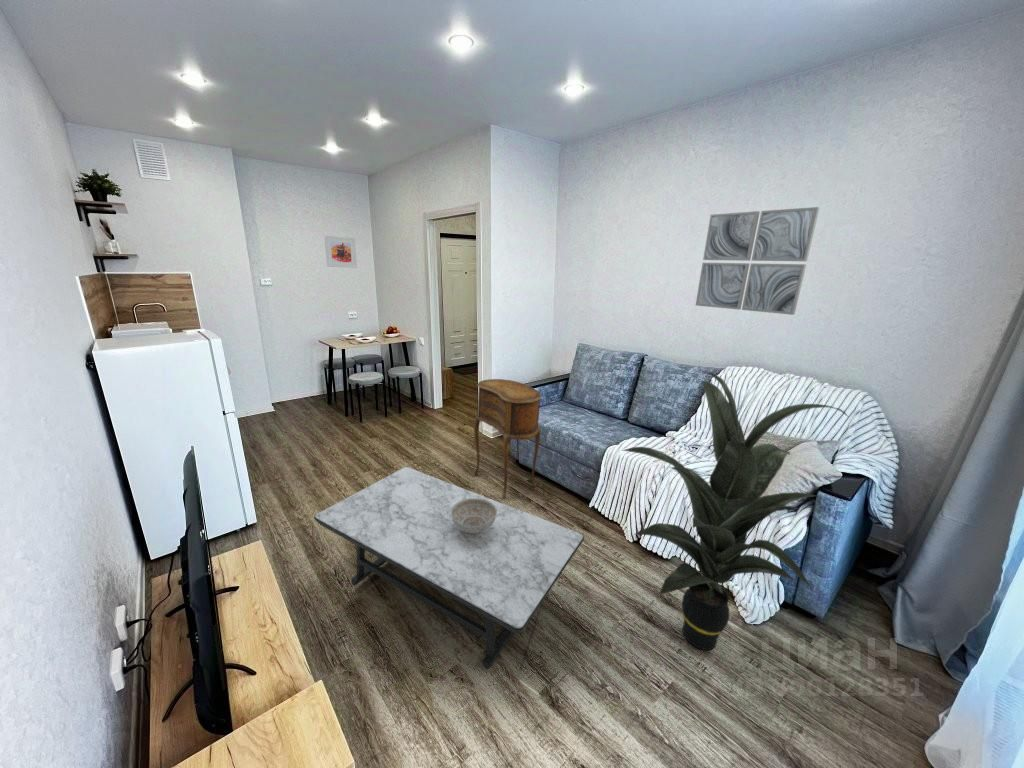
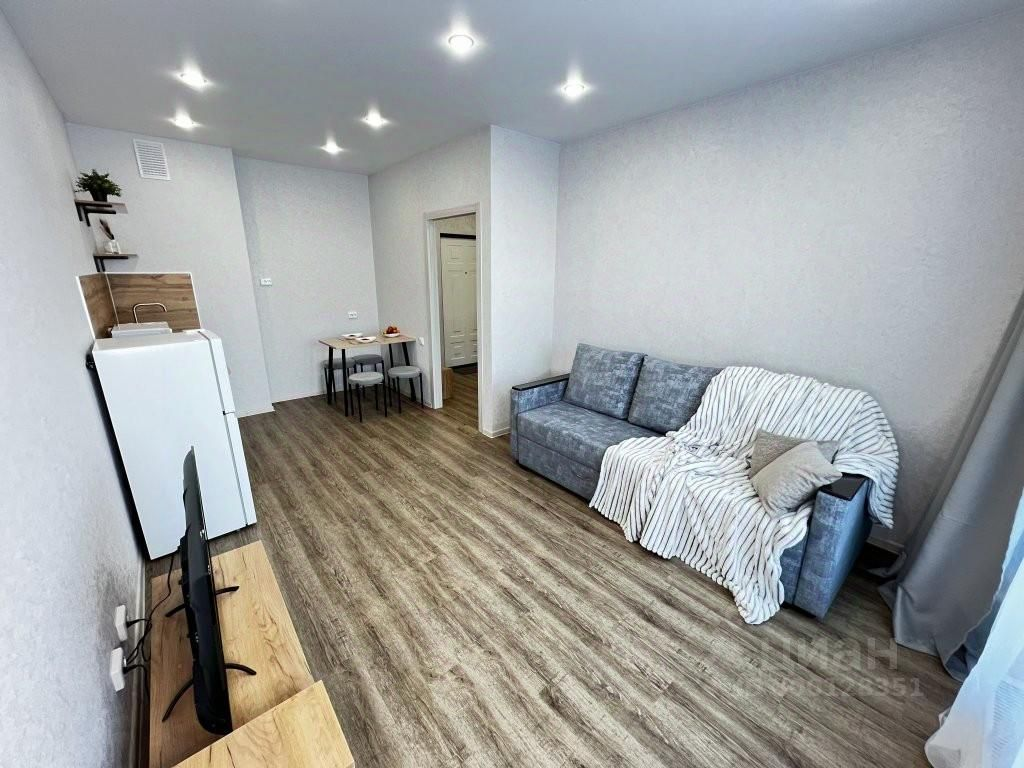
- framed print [324,235,358,269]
- wall art [695,206,820,316]
- indoor plant [621,370,849,651]
- decorative bowl [451,498,497,534]
- side table [473,378,543,499]
- coffee table [313,466,585,670]
